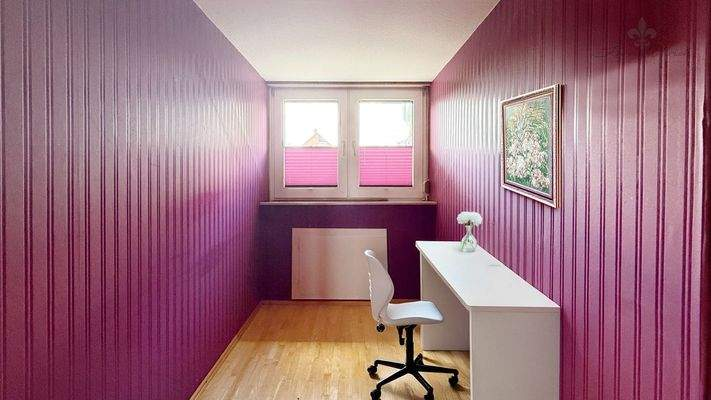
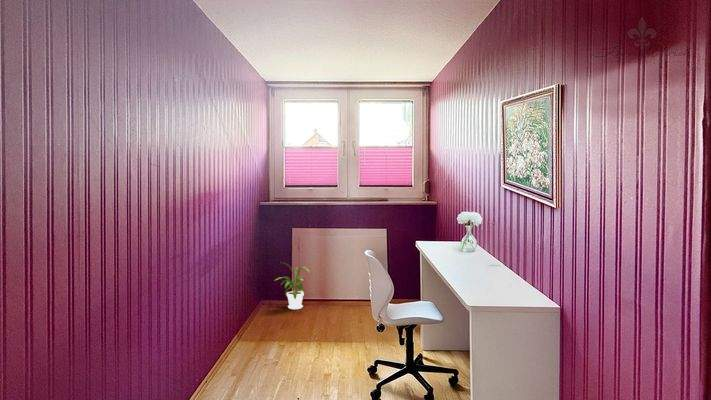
+ house plant [273,261,311,310]
